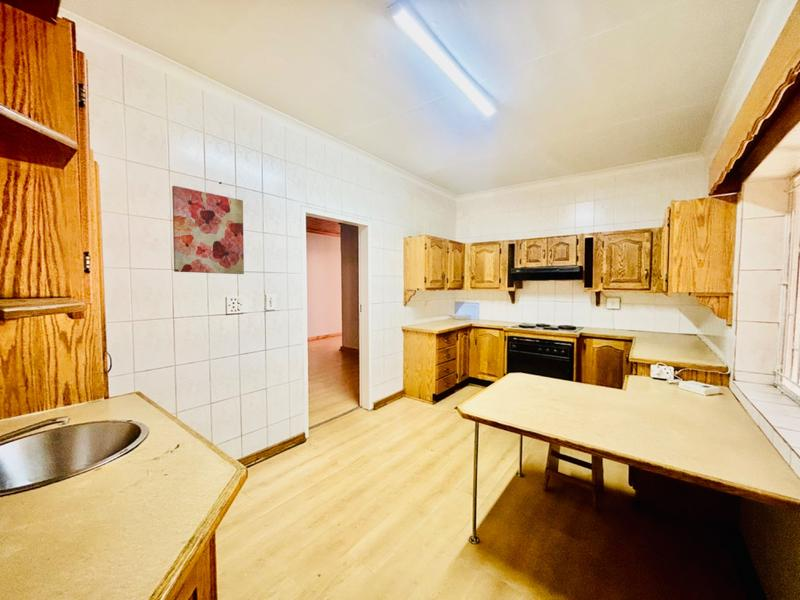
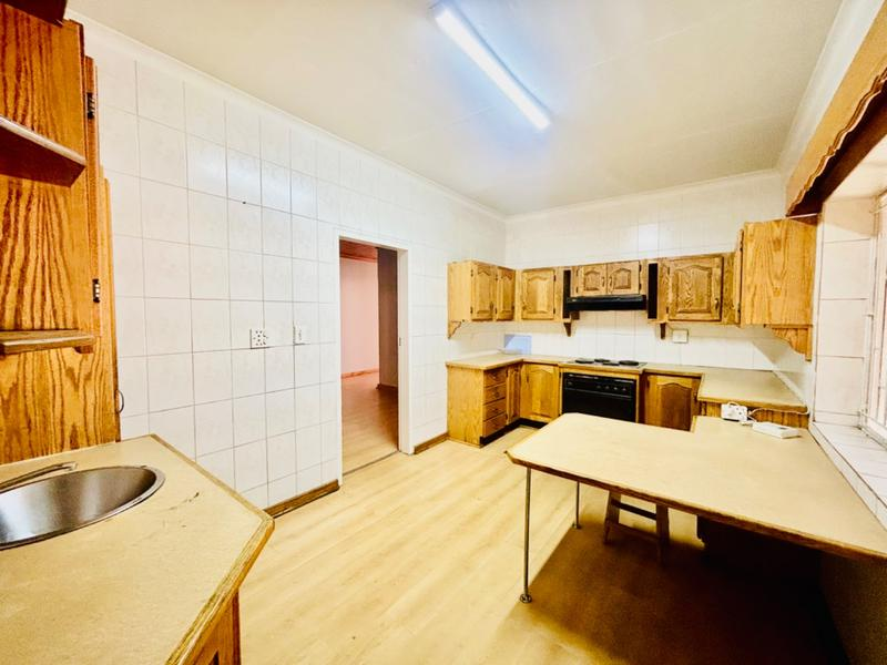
- wall art [171,185,245,275]
